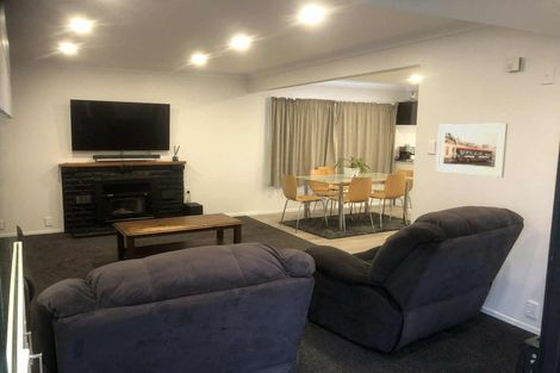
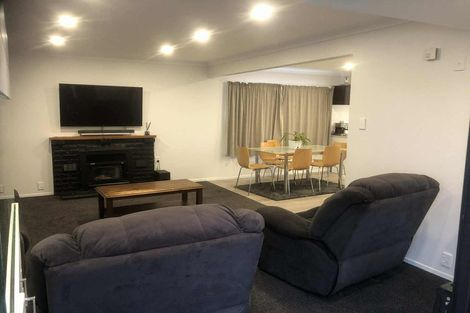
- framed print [435,122,509,179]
